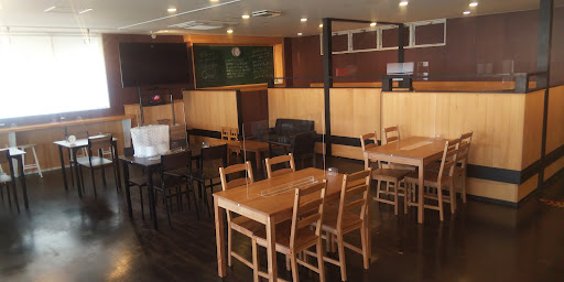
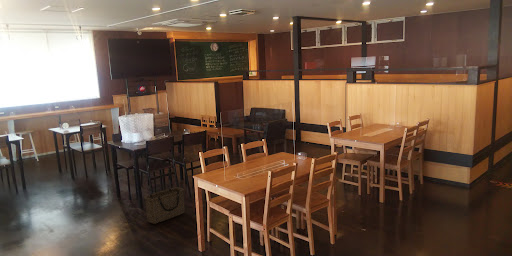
+ basket [143,186,185,225]
